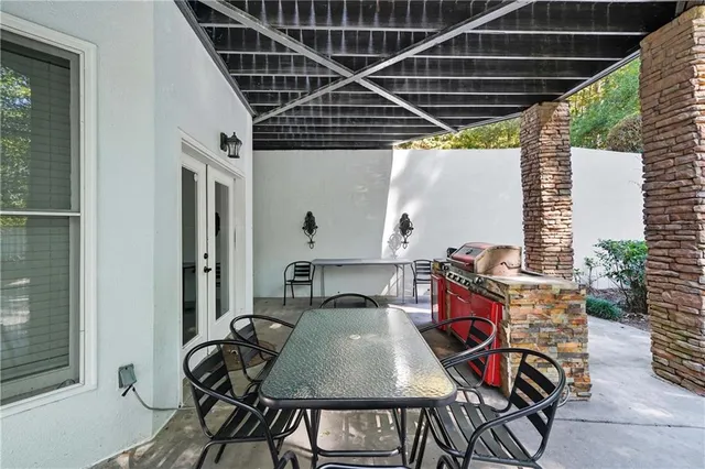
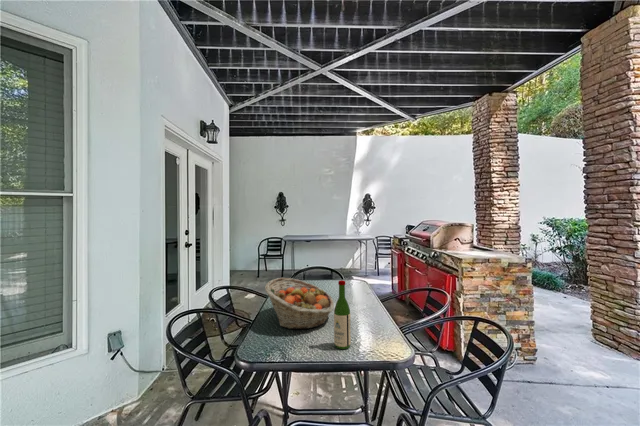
+ wine bottle [333,279,352,350]
+ fruit basket [264,277,335,330]
